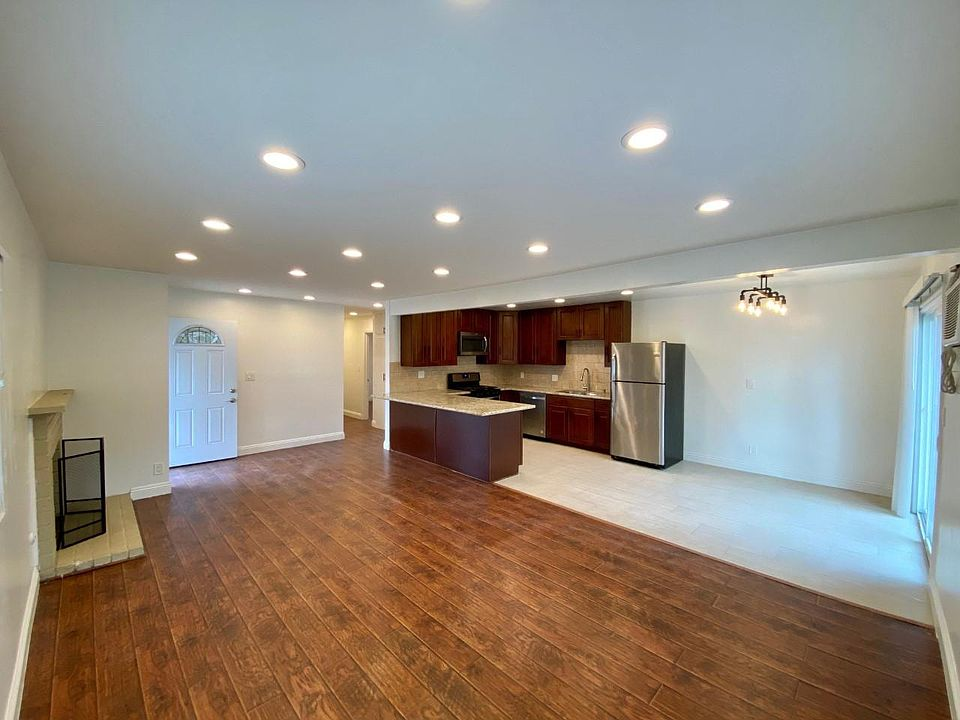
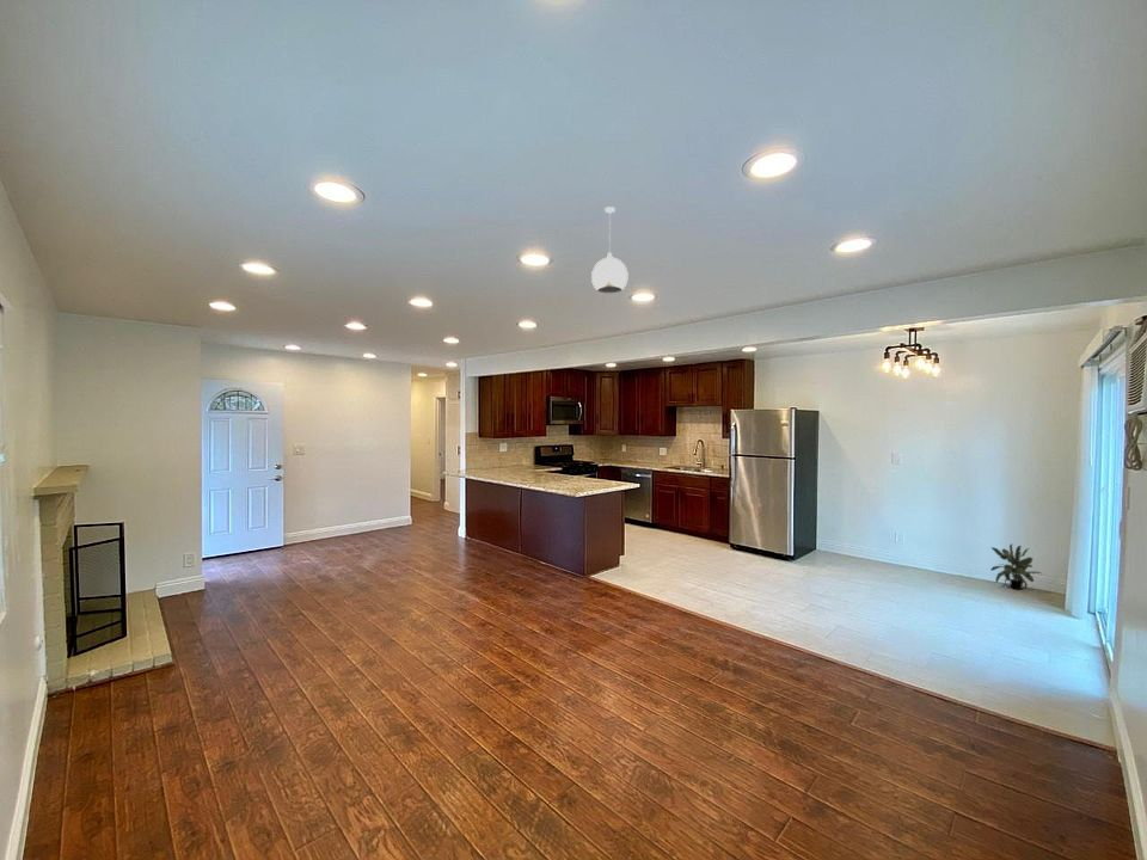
+ pendant light [590,205,630,294]
+ potted plant [989,542,1044,591]
